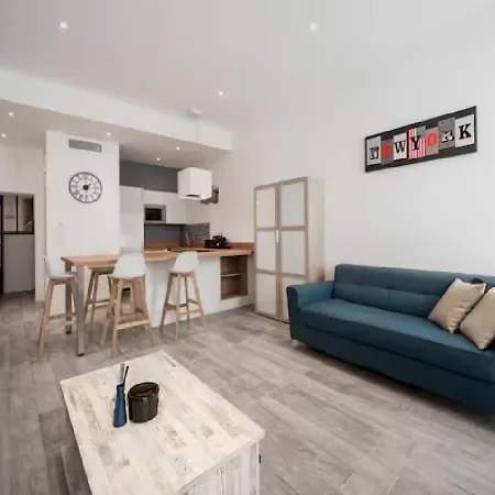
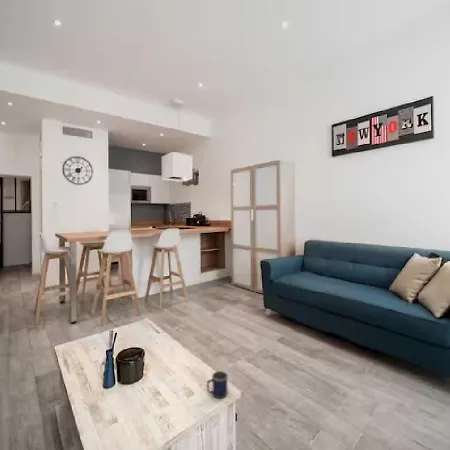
+ mug [206,370,229,399]
